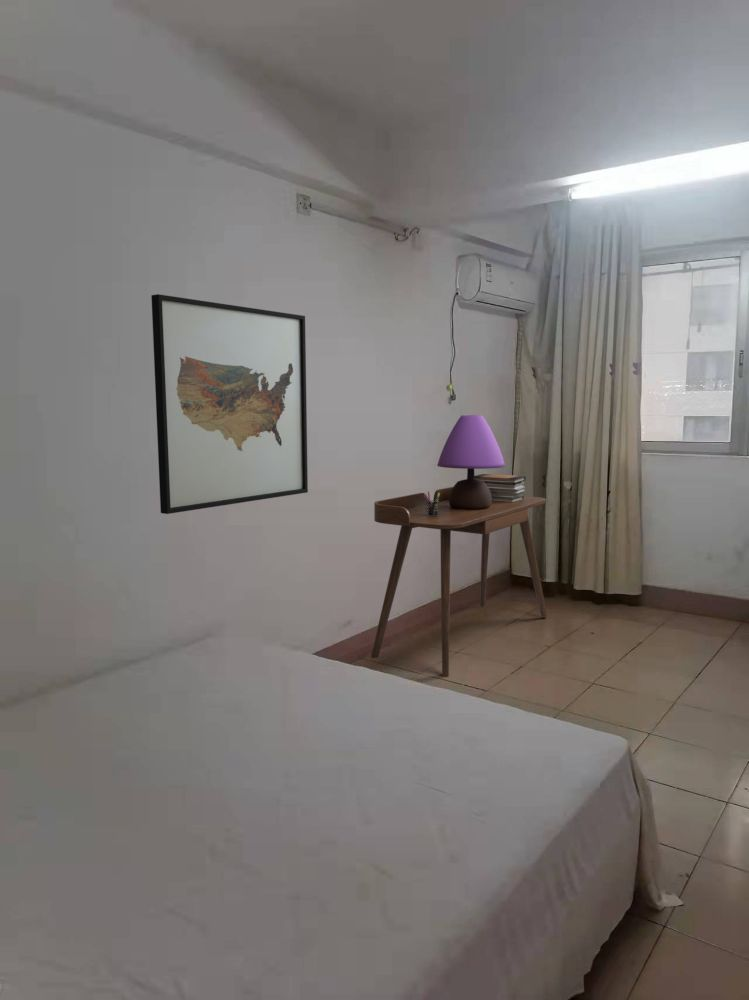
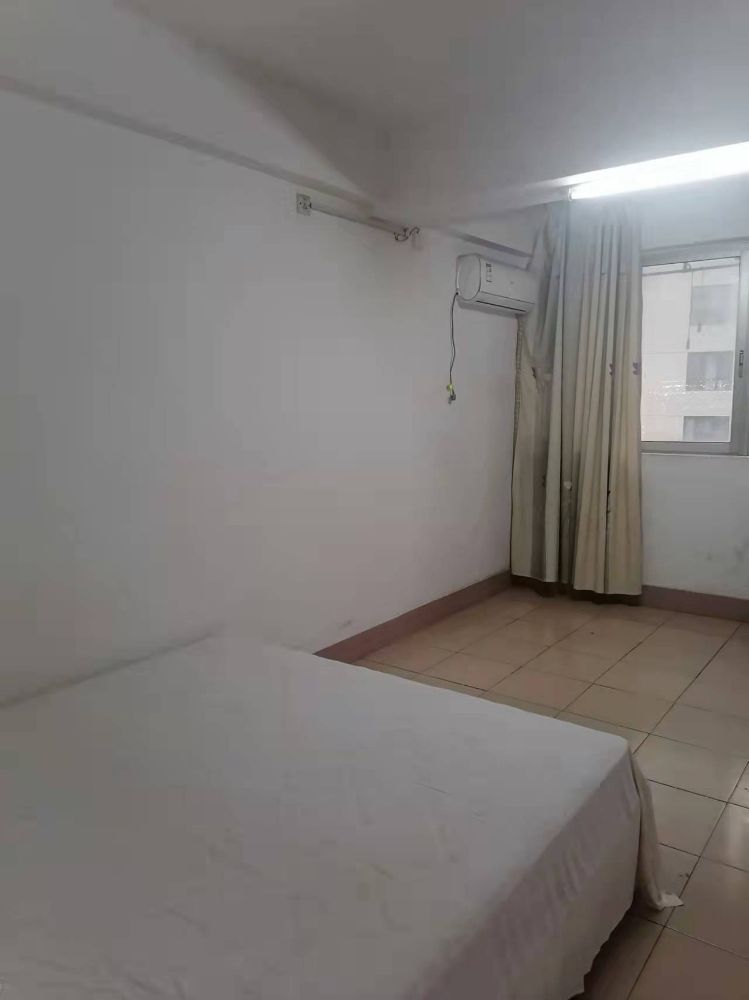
- book stack [474,473,527,502]
- table lamp [436,414,506,510]
- pen holder [423,491,440,516]
- wall art [150,293,309,515]
- desk [370,486,548,678]
